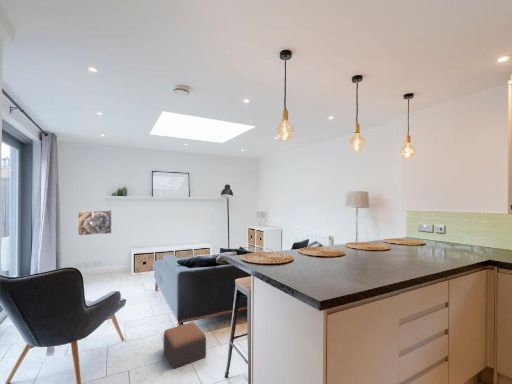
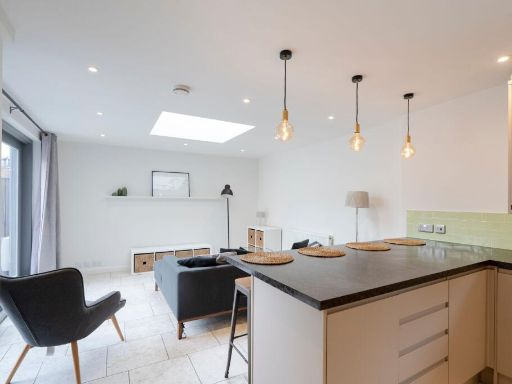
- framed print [77,209,113,236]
- footstool [163,321,207,370]
